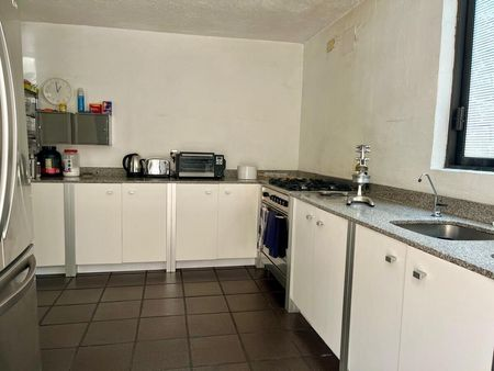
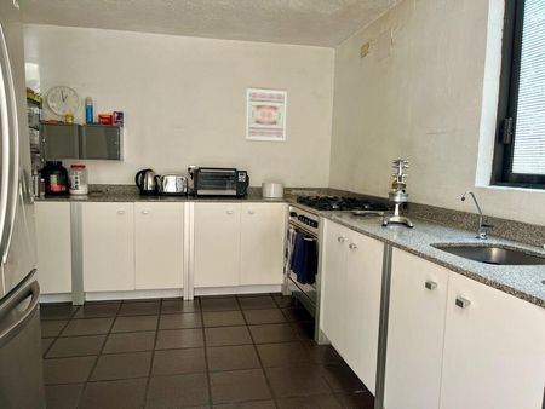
+ wall art [245,85,288,144]
